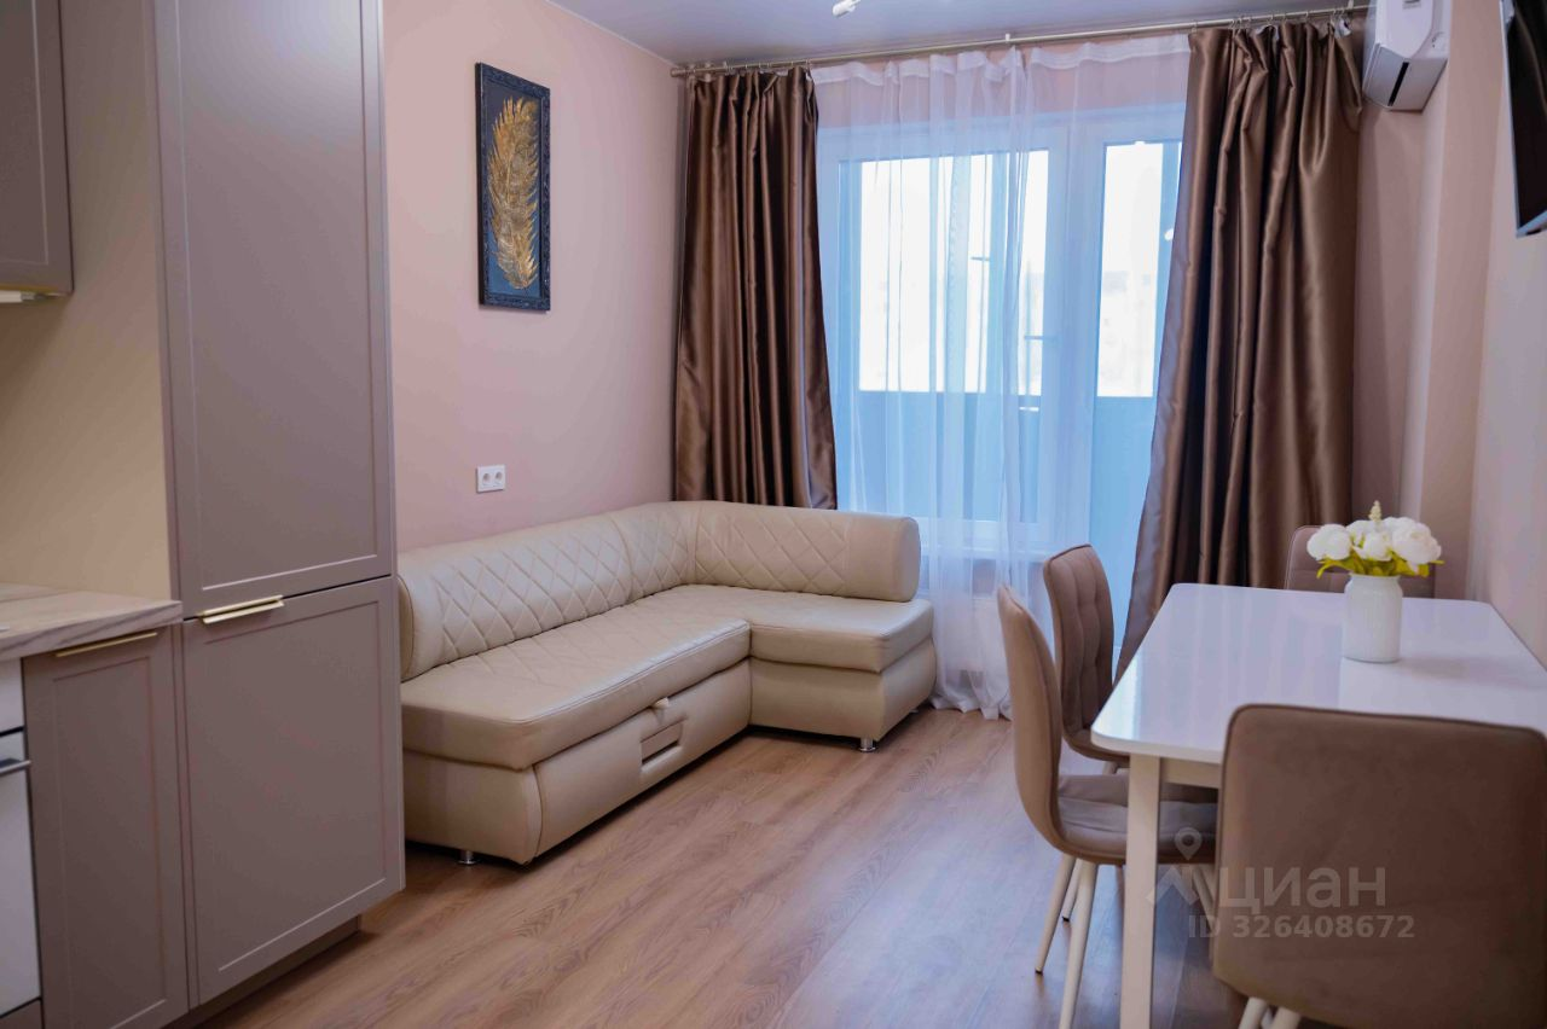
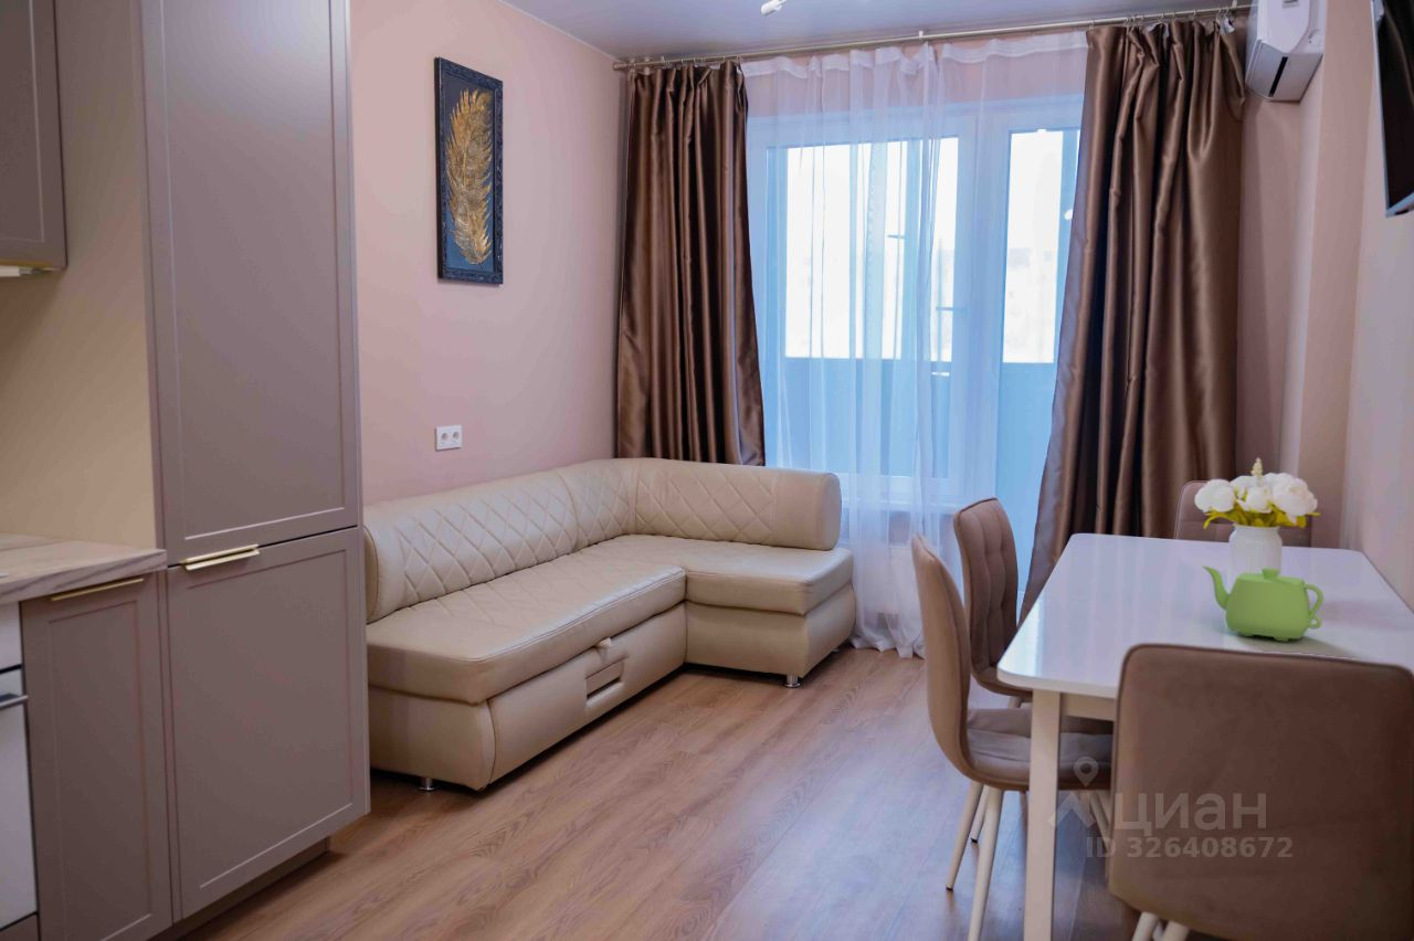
+ teapot [1201,564,1325,642]
